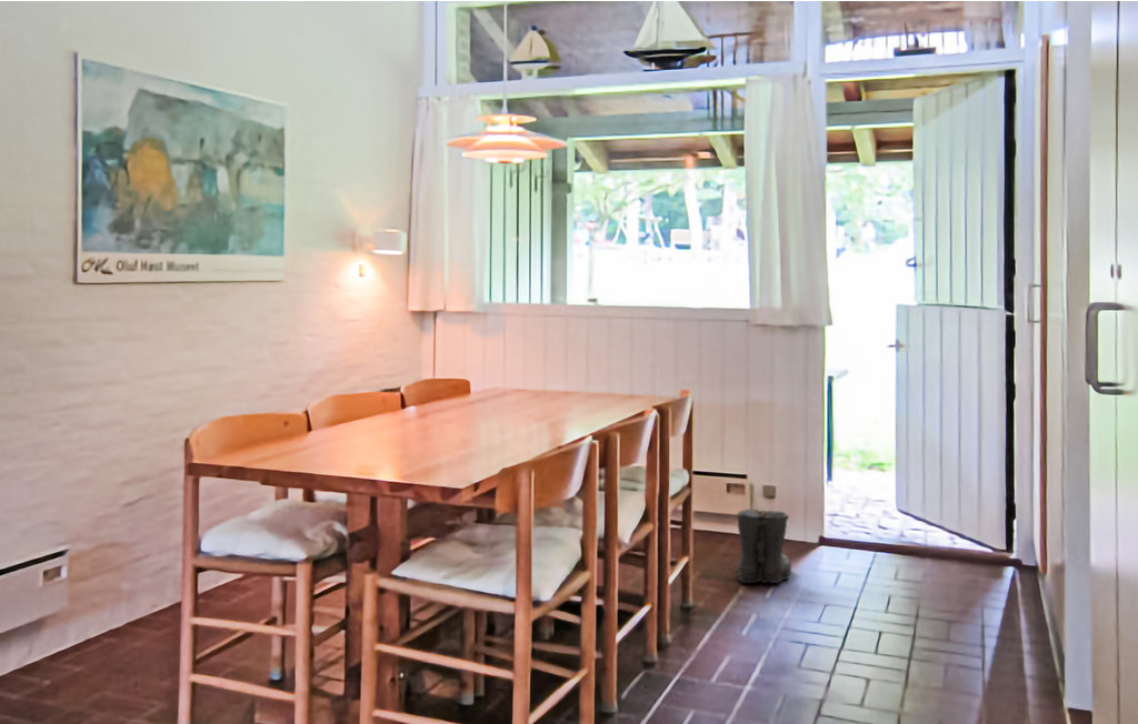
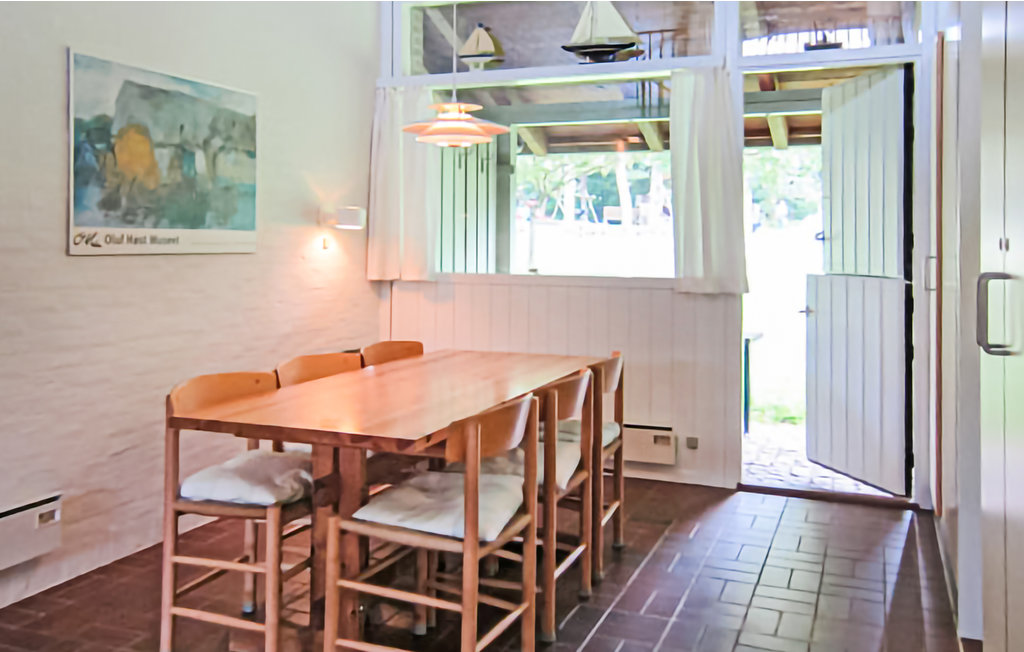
- boots [736,509,792,584]
